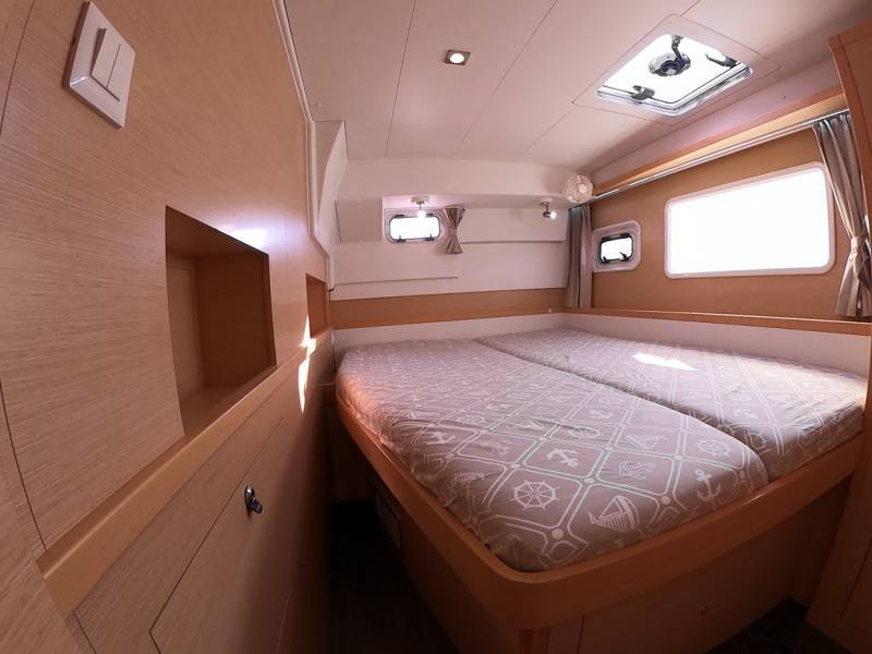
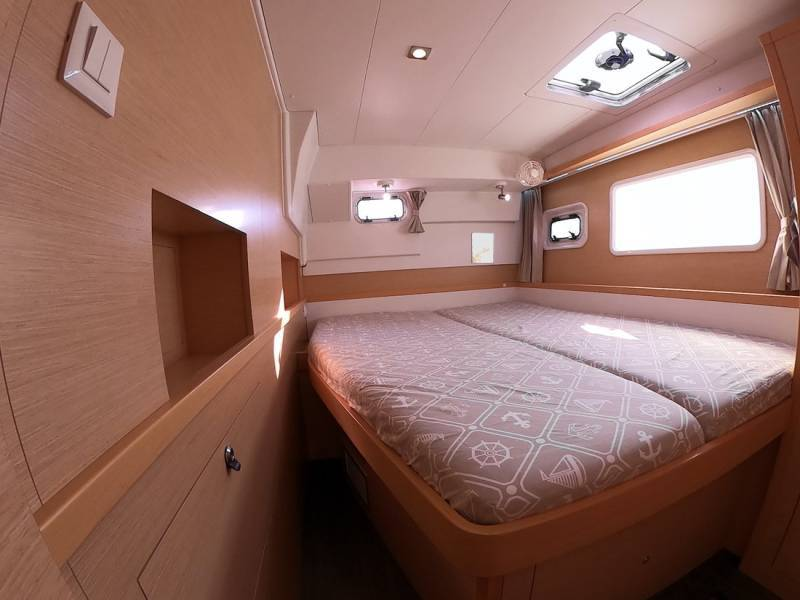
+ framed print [470,232,495,264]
